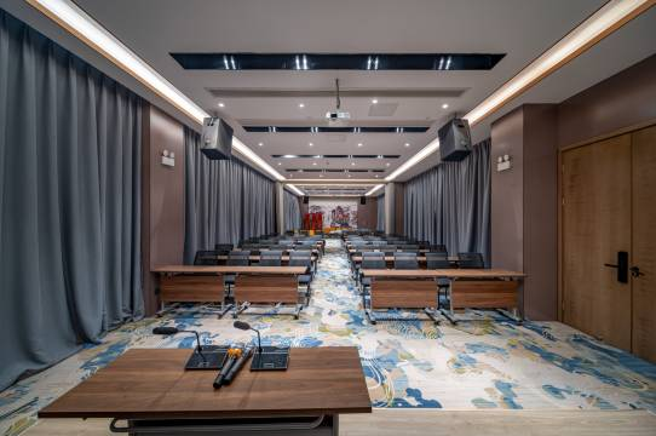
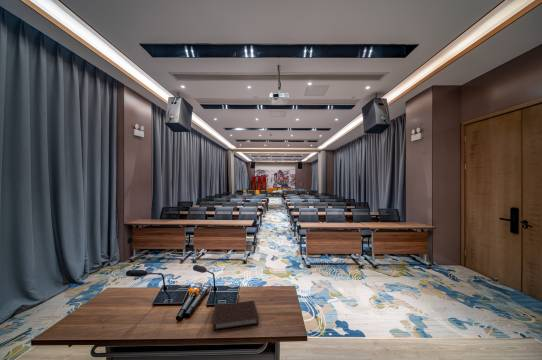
+ notebook [212,300,260,331]
